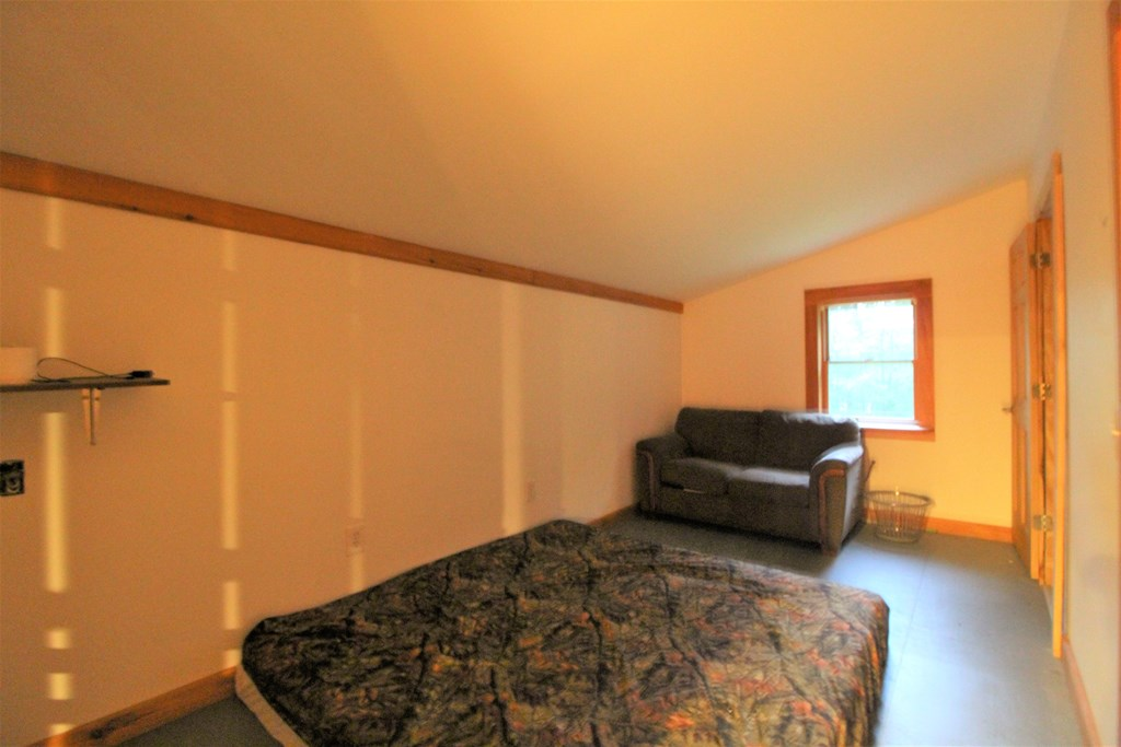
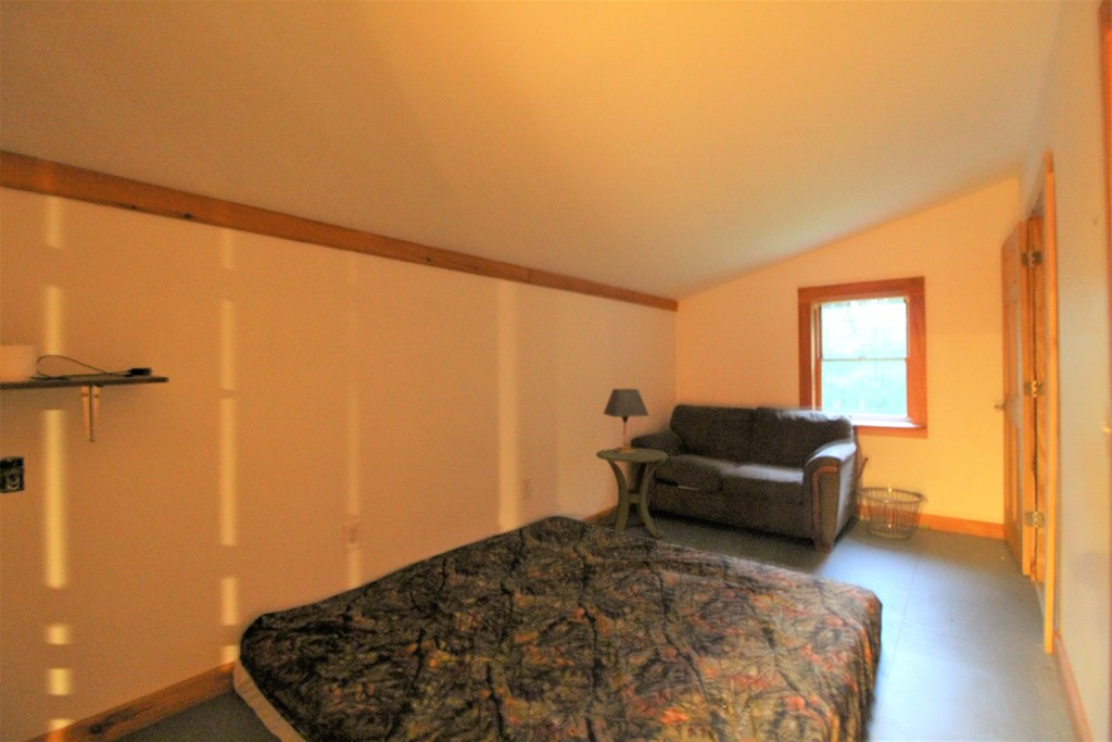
+ side table [595,448,669,539]
+ table lamp [602,388,650,453]
